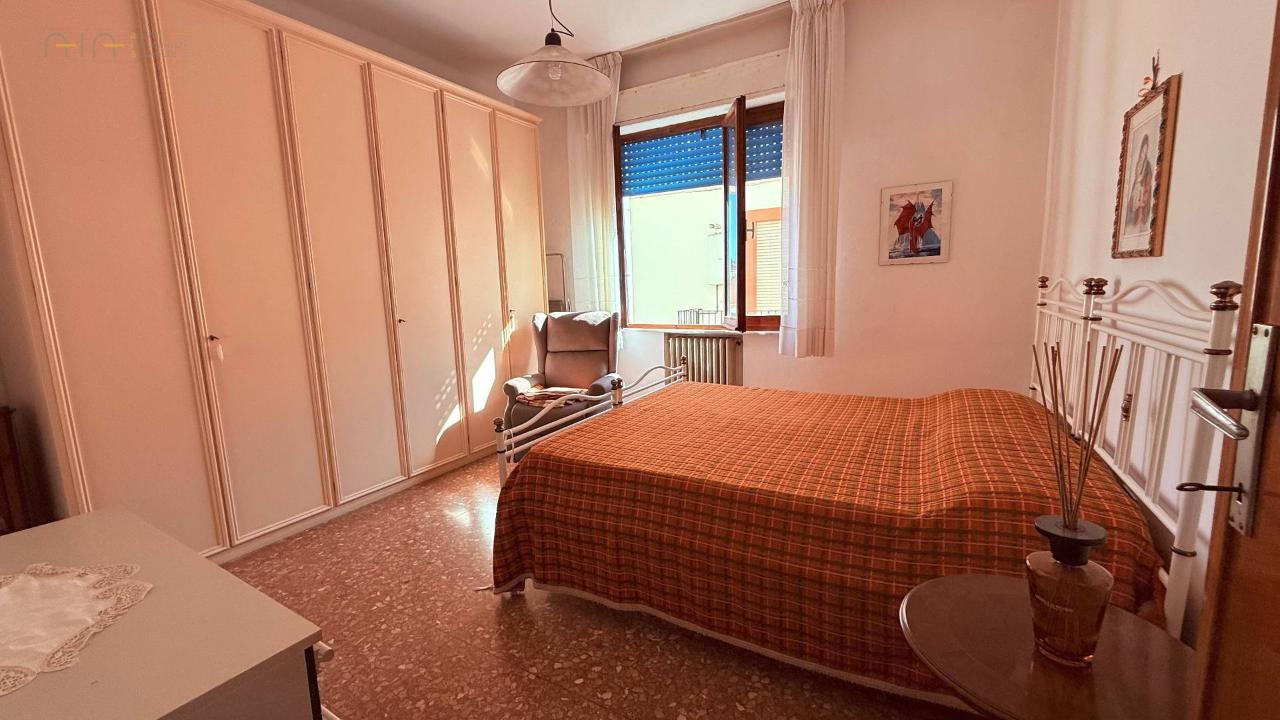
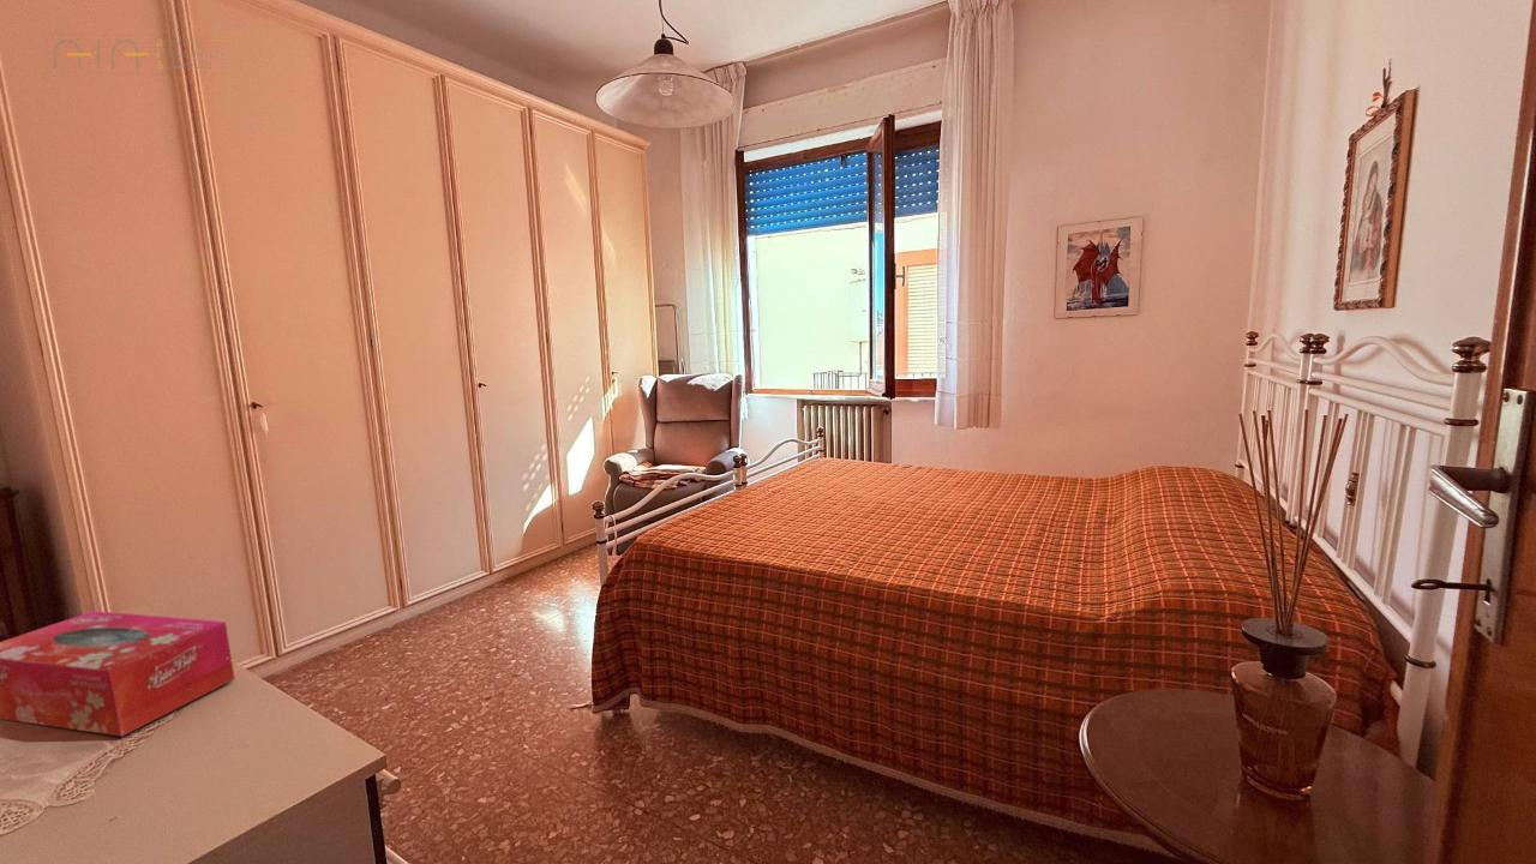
+ tissue box [0,610,236,738]
